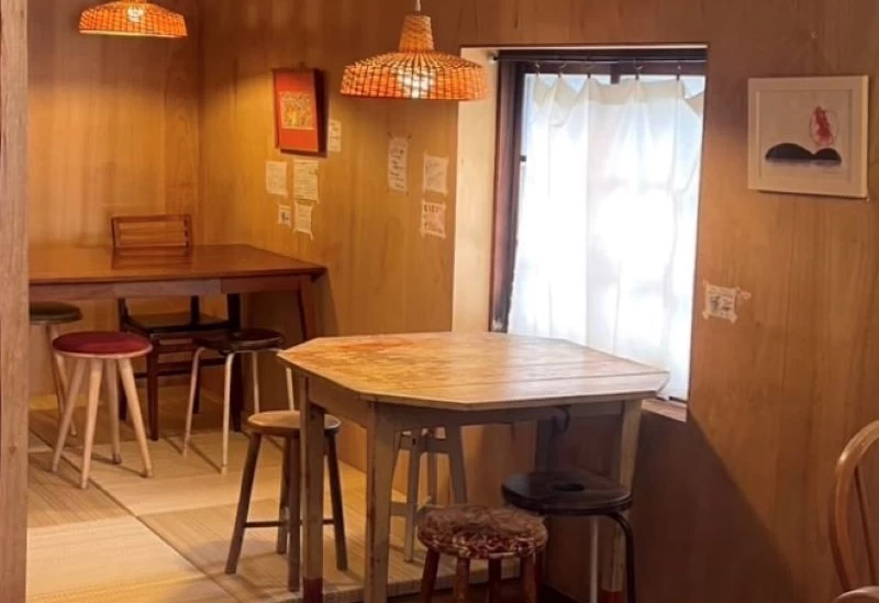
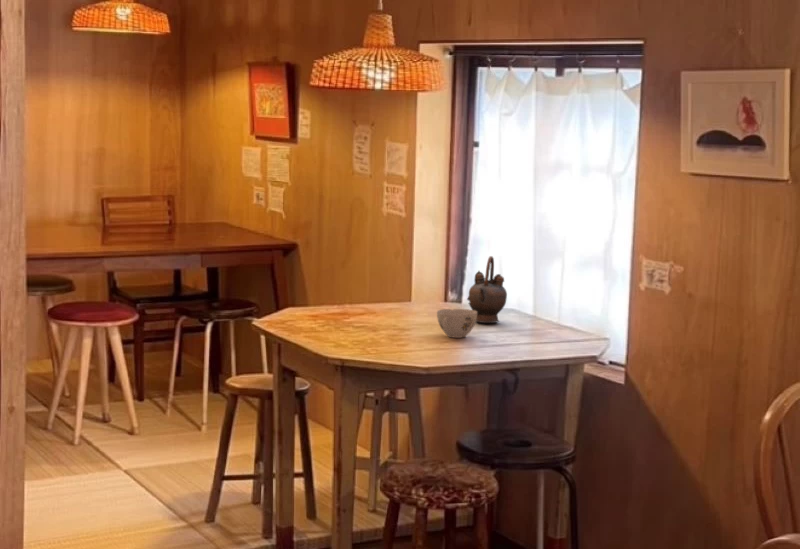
+ teapot [466,255,508,324]
+ teacup [436,308,477,339]
